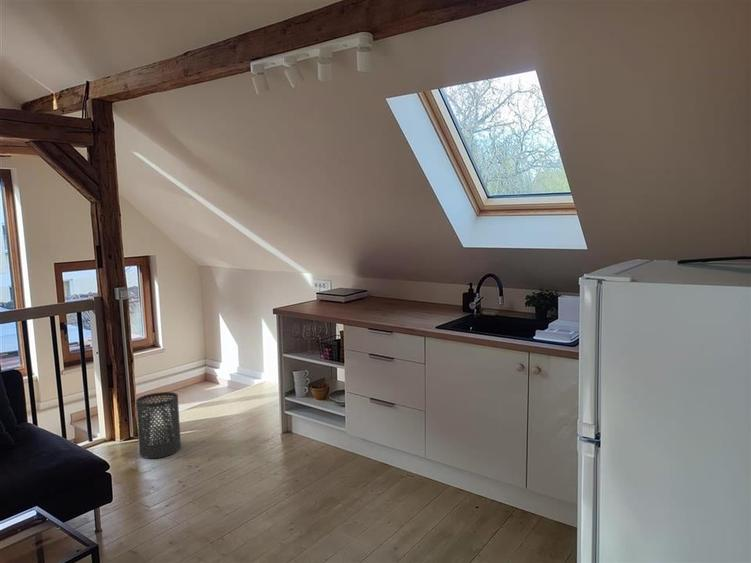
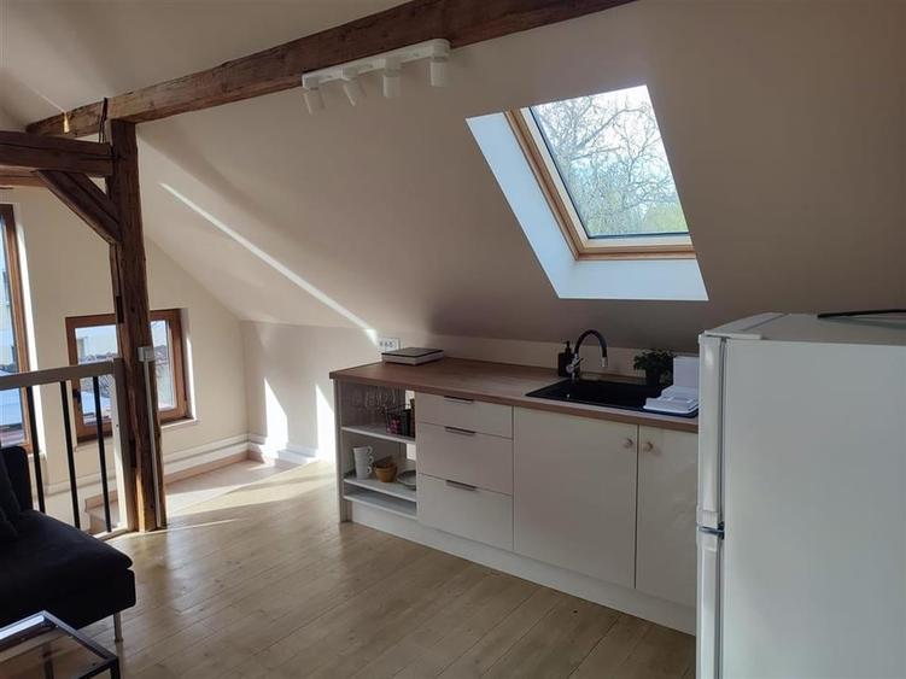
- trash can [135,391,182,459]
